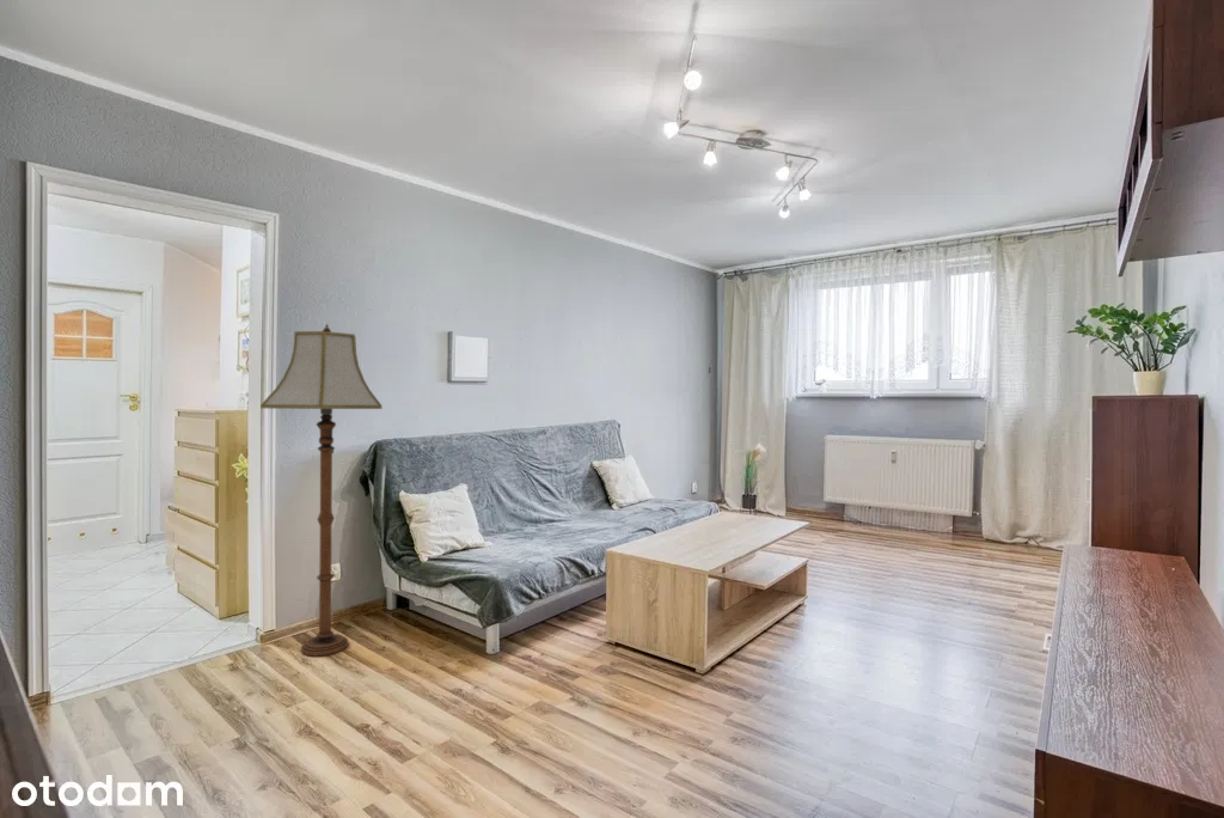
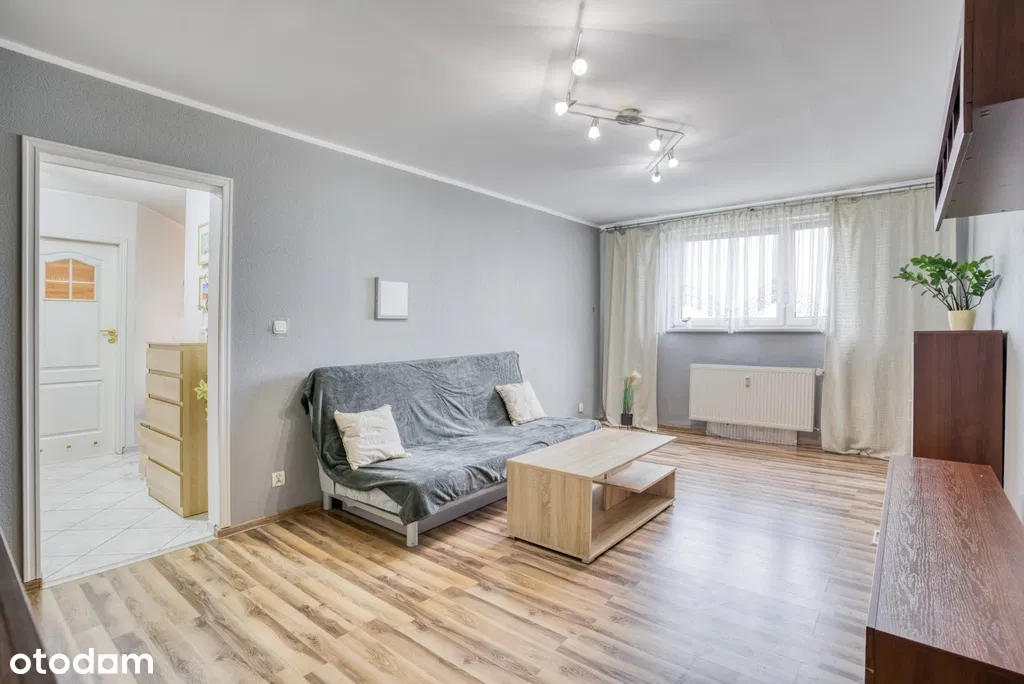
- floor lamp [259,323,384,658]
